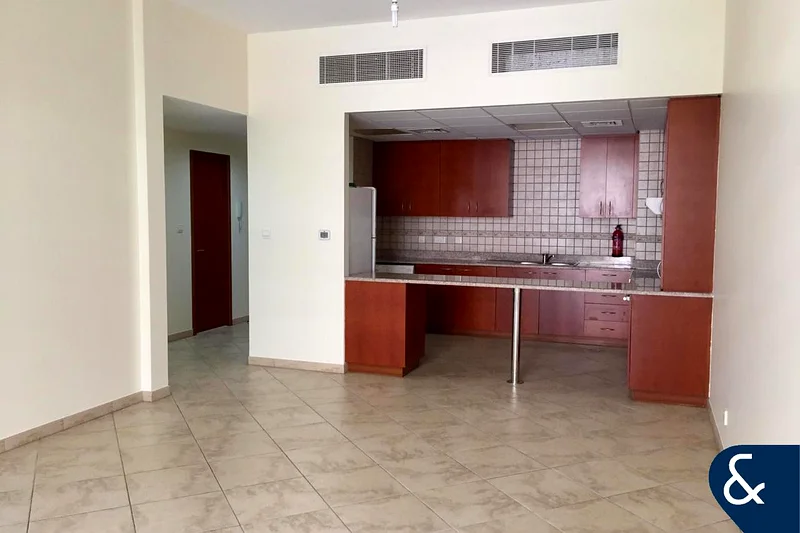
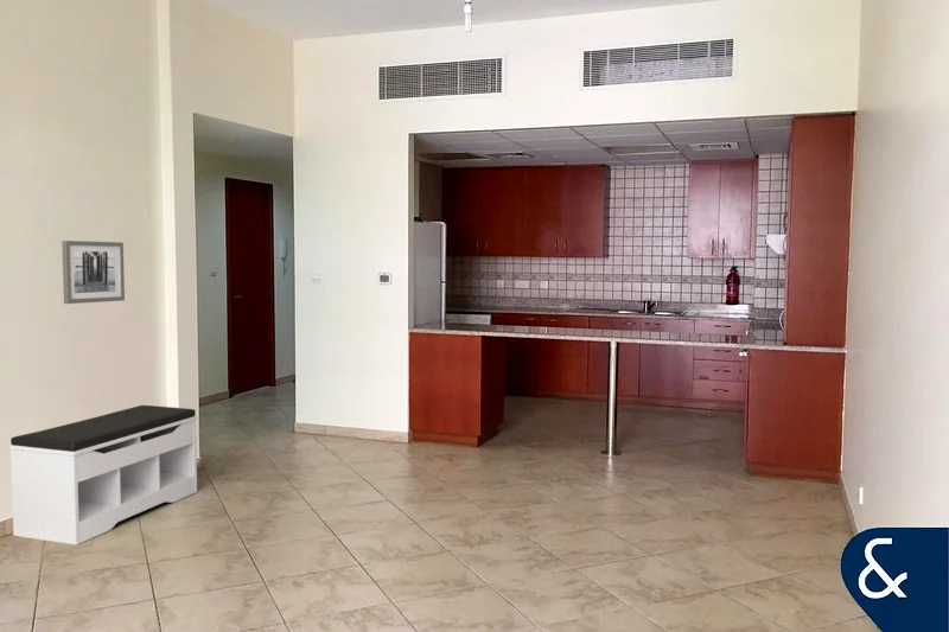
+ bench [8,404,198,547]
+ wall art [60,240,126,305]
